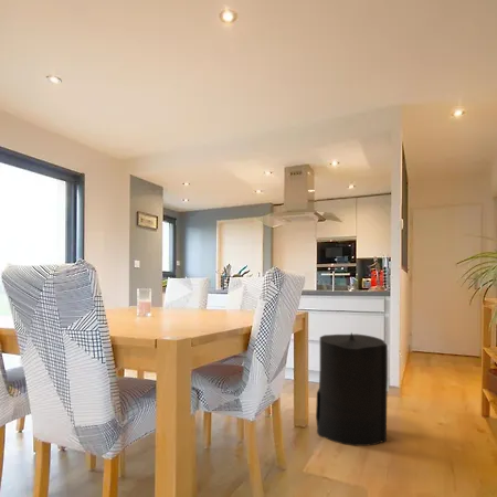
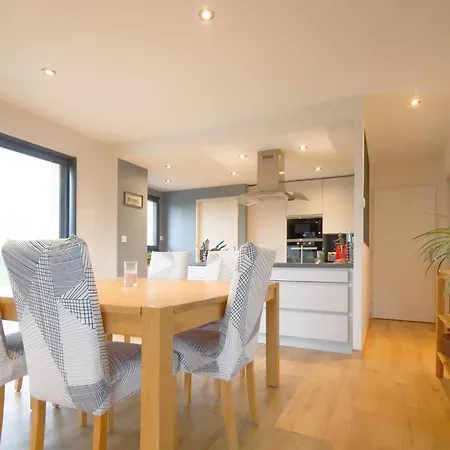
- trash can [315,331,389,447]
